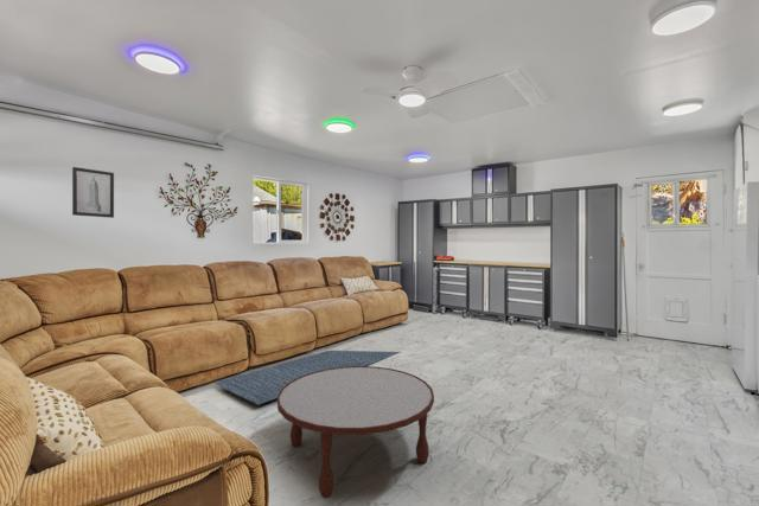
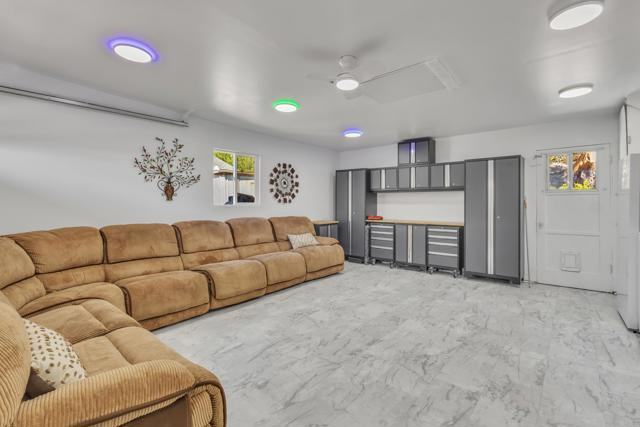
- rug [212,350,402,406]
- coffee table [276,365,435,499]
- wall art [71,166,115,219]
